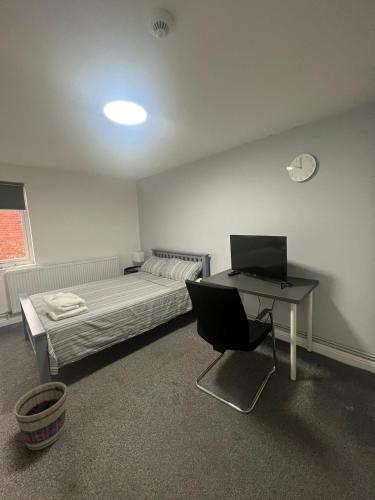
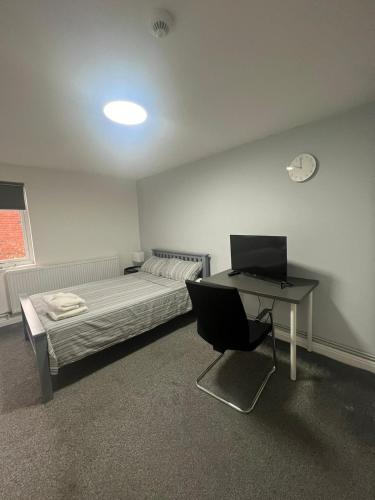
- basket [13,381,68,451]
